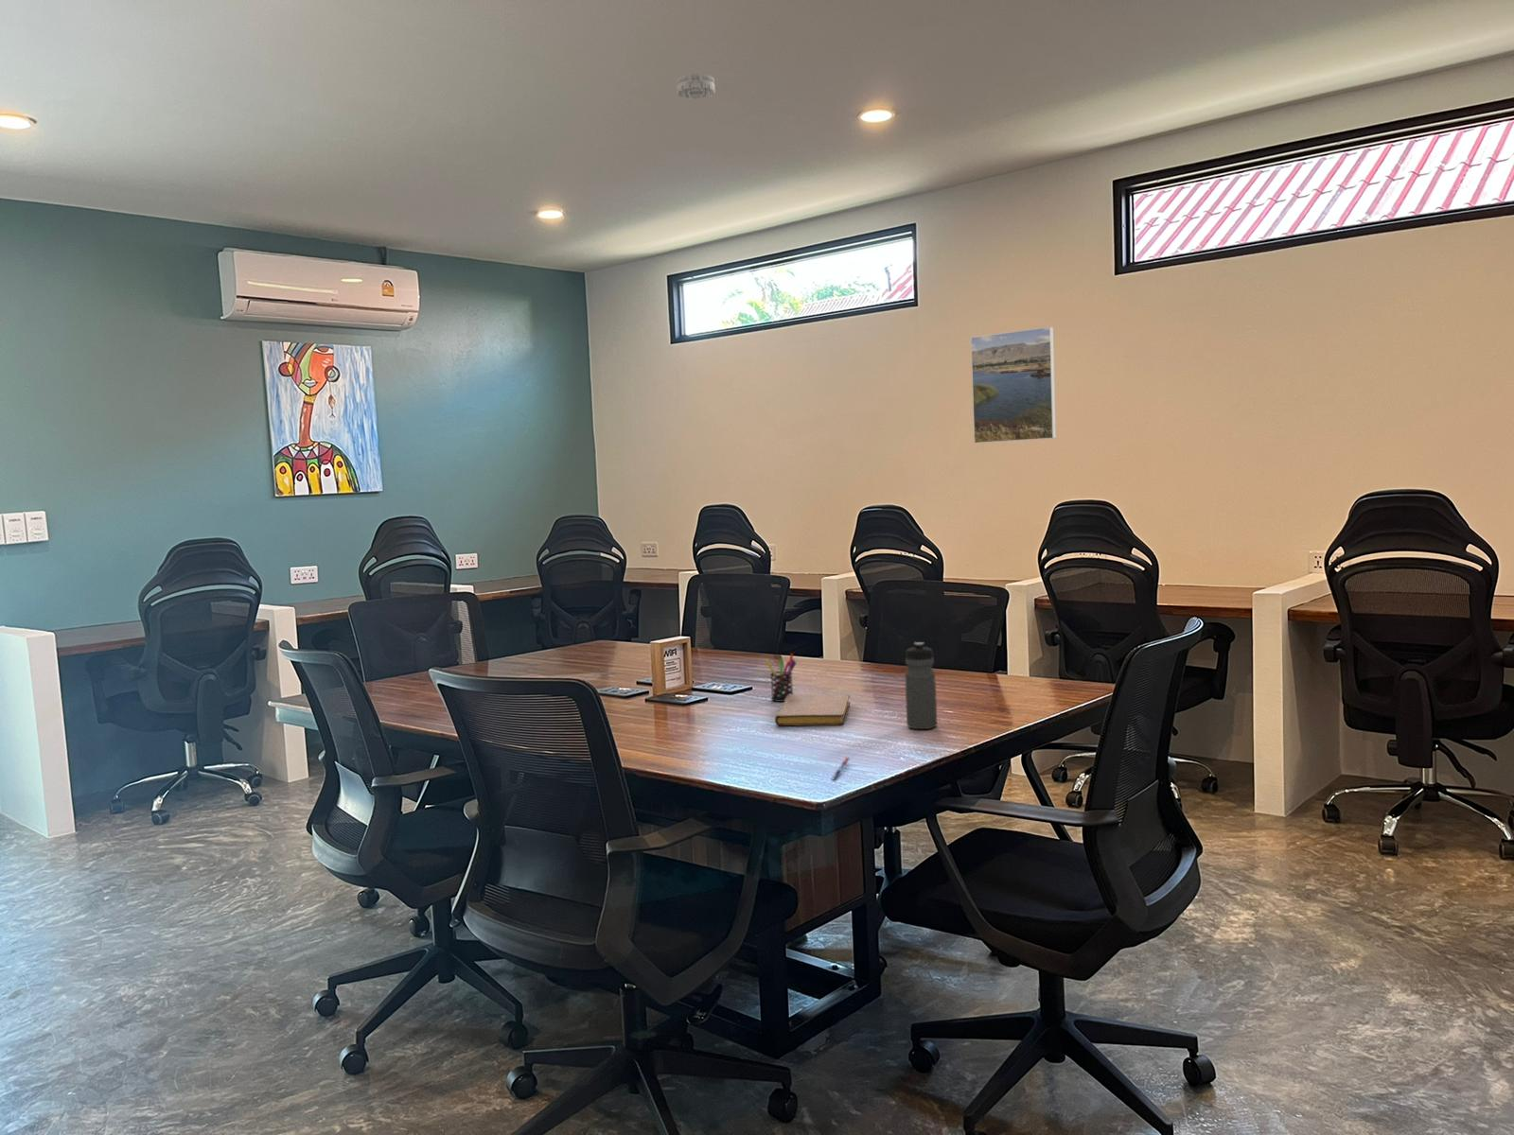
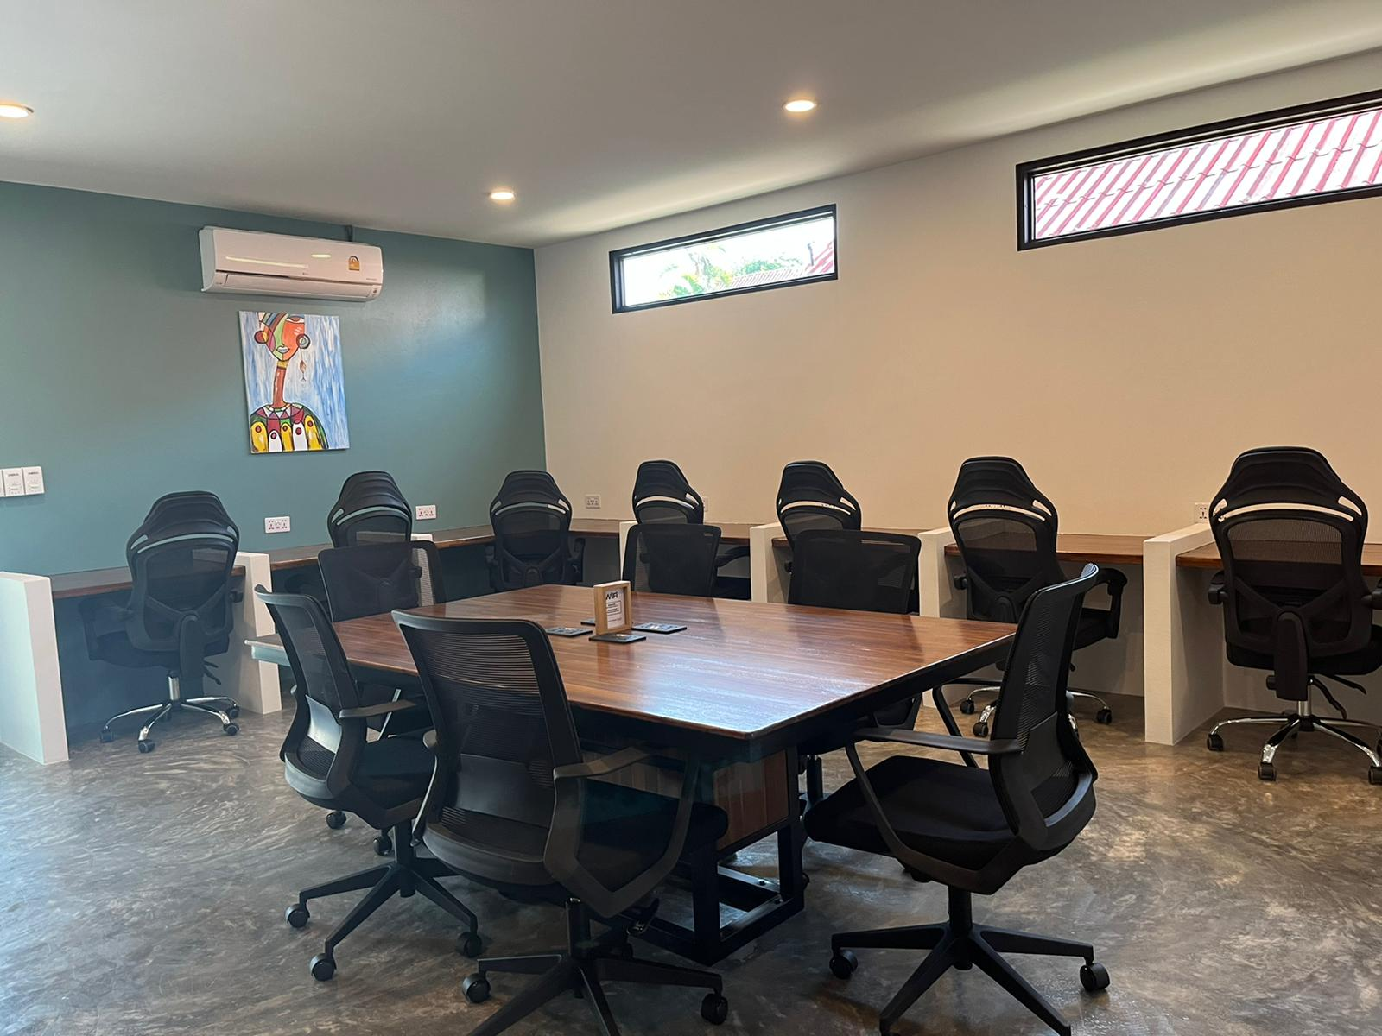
- pen [830,756,851,781]
- water bottle [904,641,938,730]
- smoke detector [676,73,715,100]
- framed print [970,325,1057,445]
- notebook [774,694,851,726]
- pen holder [764,652,798,702]
